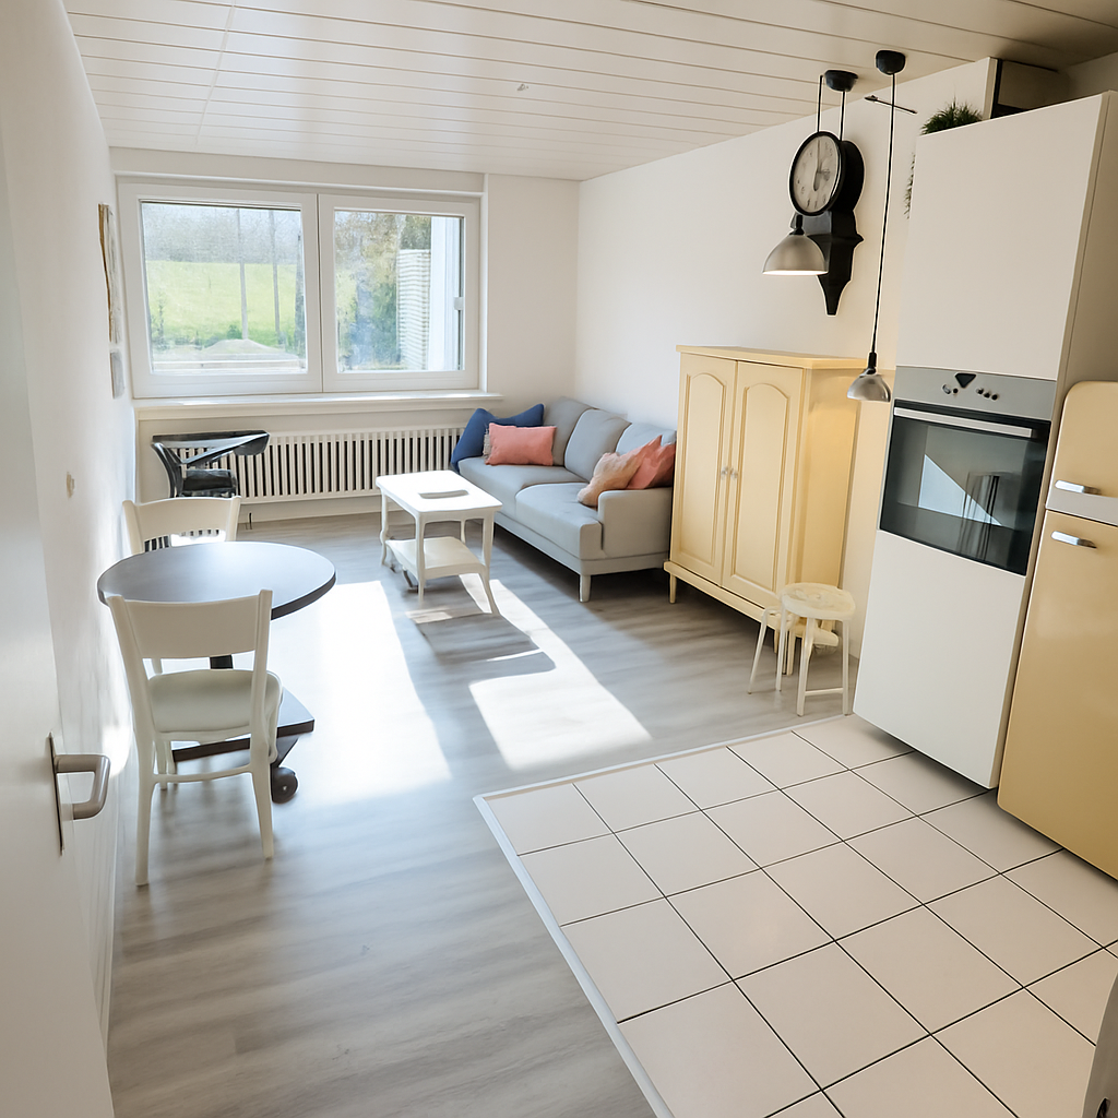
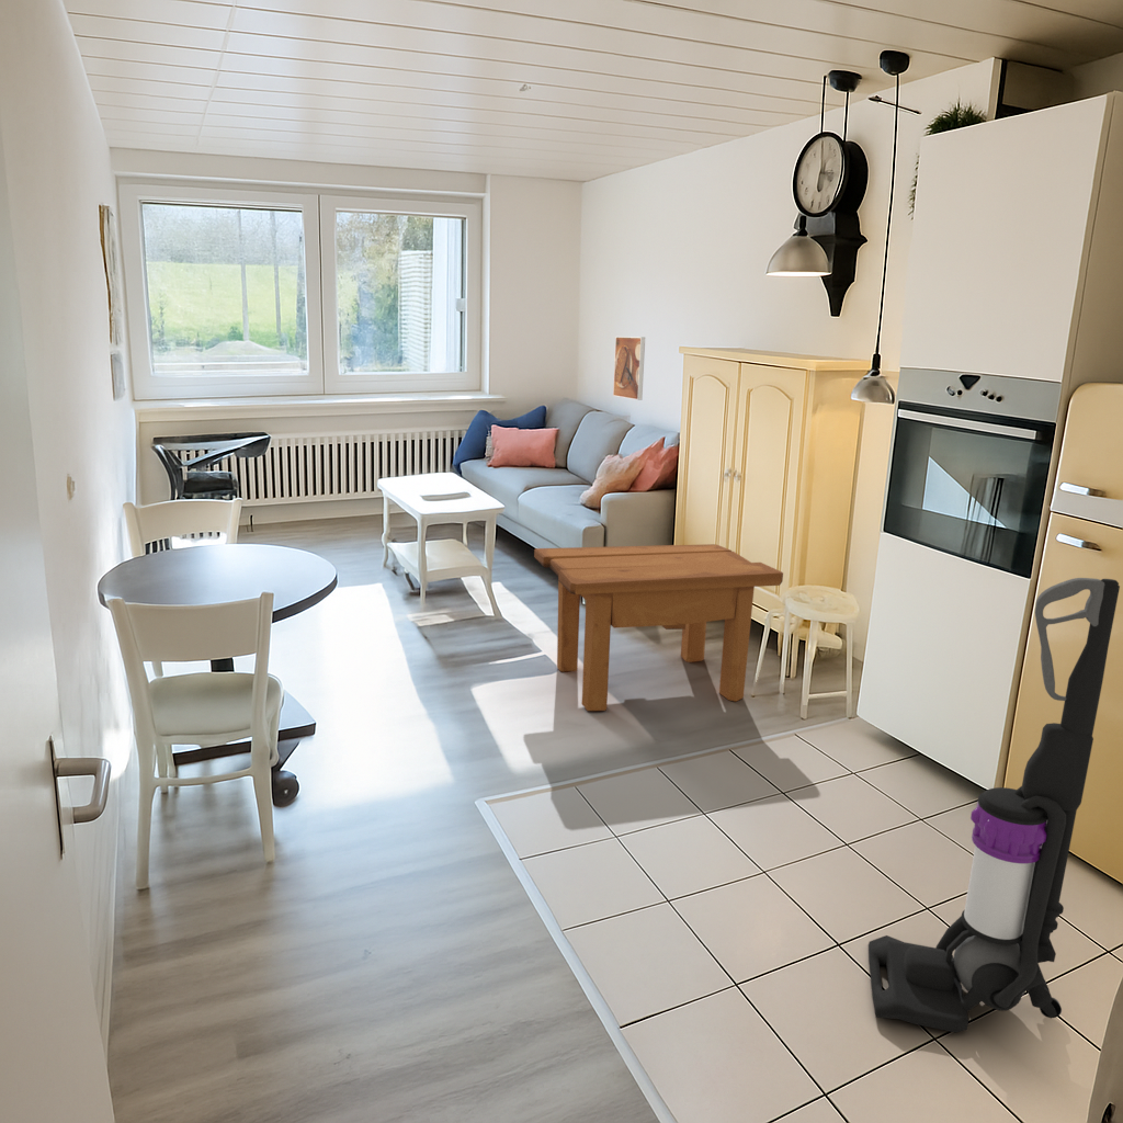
+ side table [533,543,784,712]
+ vacuum cleaner [867,577,1121,1033]
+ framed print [612,336,646,401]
